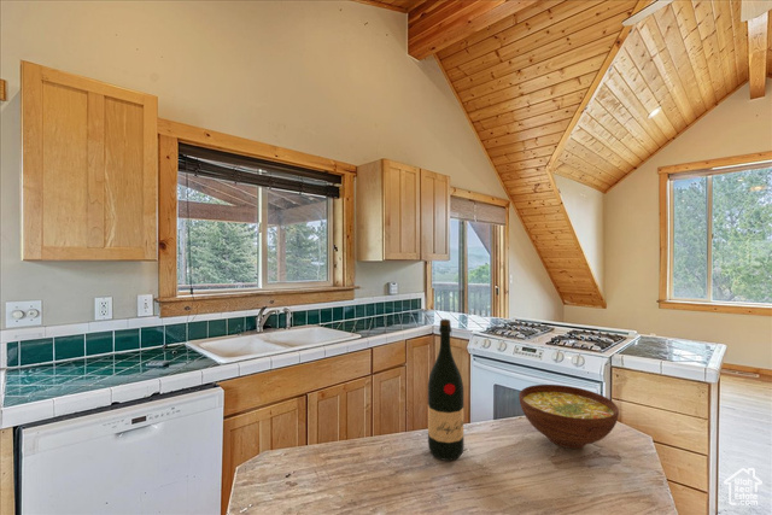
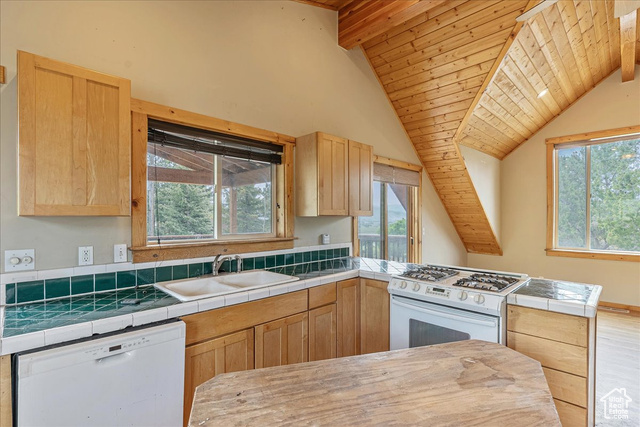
- wine bottle [427,317,464,462]
- bowl [517,384,620,450]
